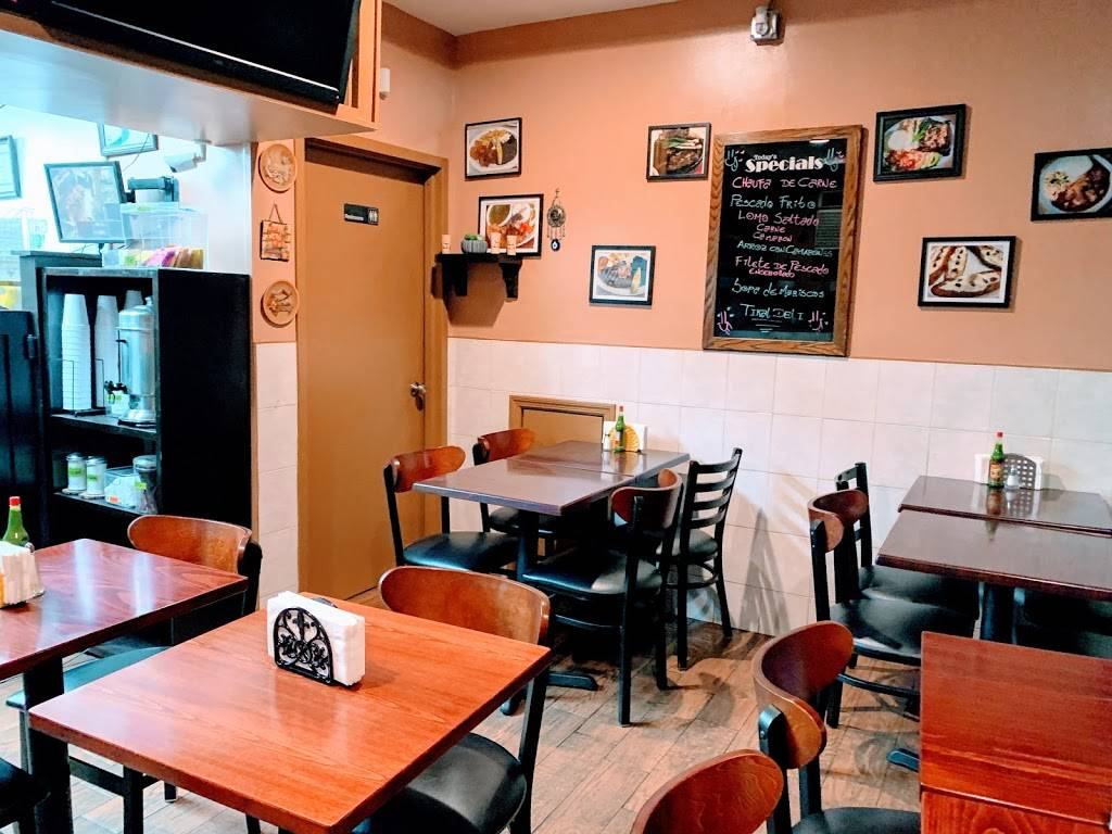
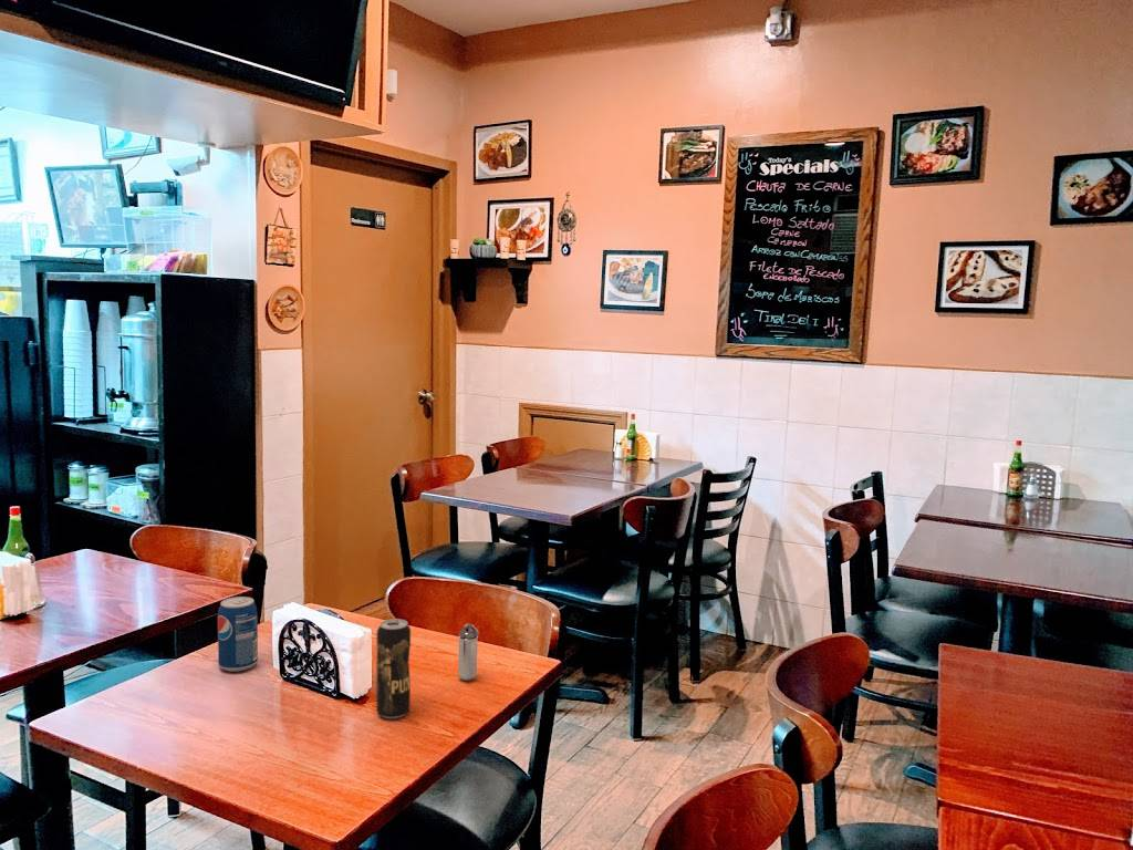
+ shaker [457,622,480,682]
+ beverage can [375,618,412,719]
+ beverage can [217,595,259,673]
